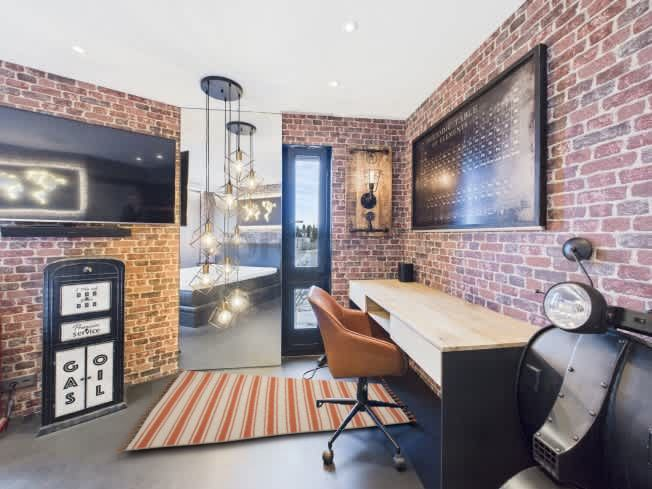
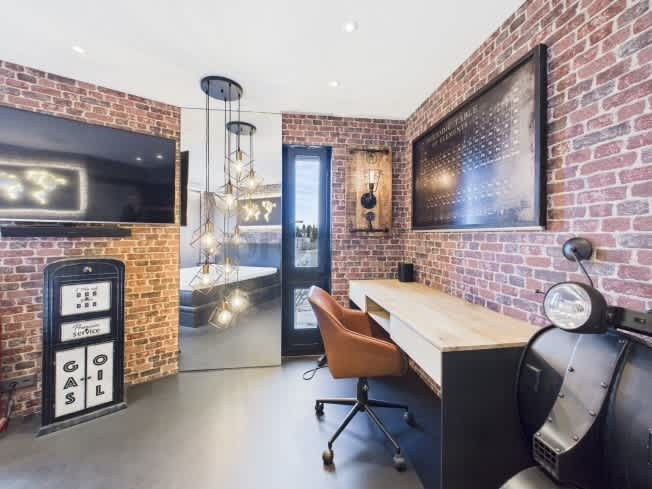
- rug [115,368,417,453]
